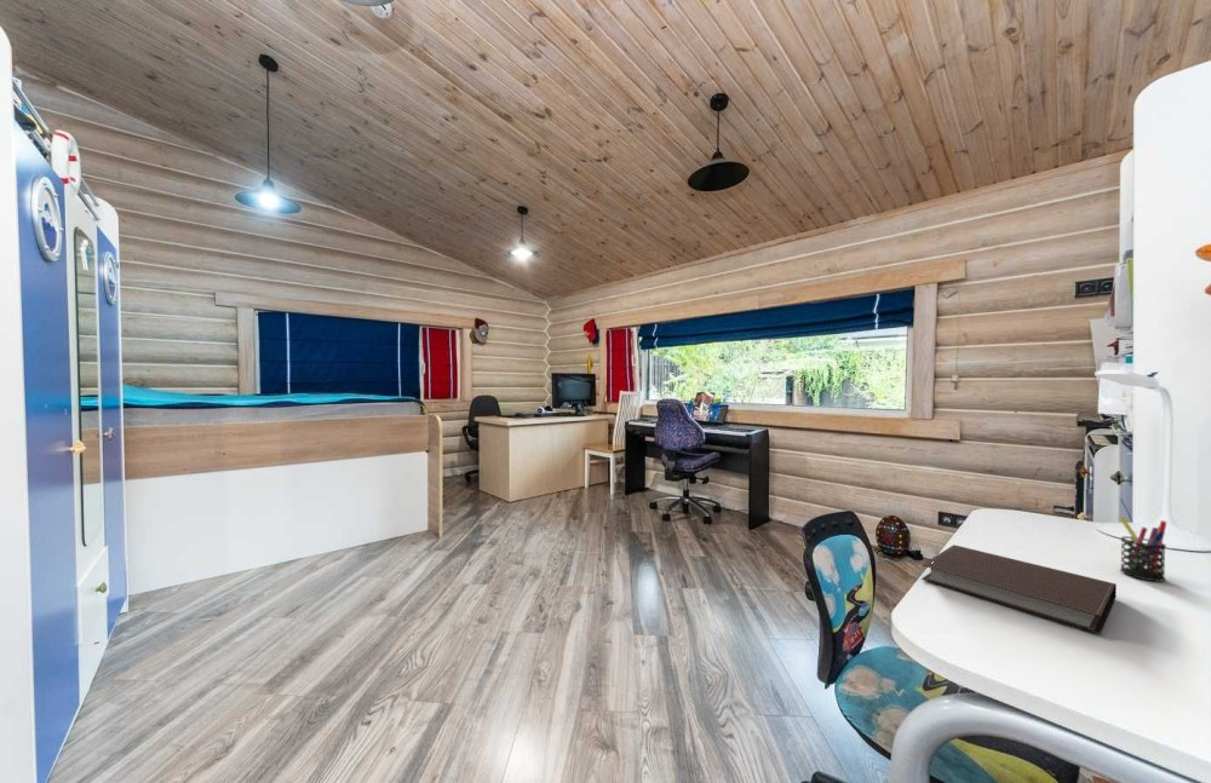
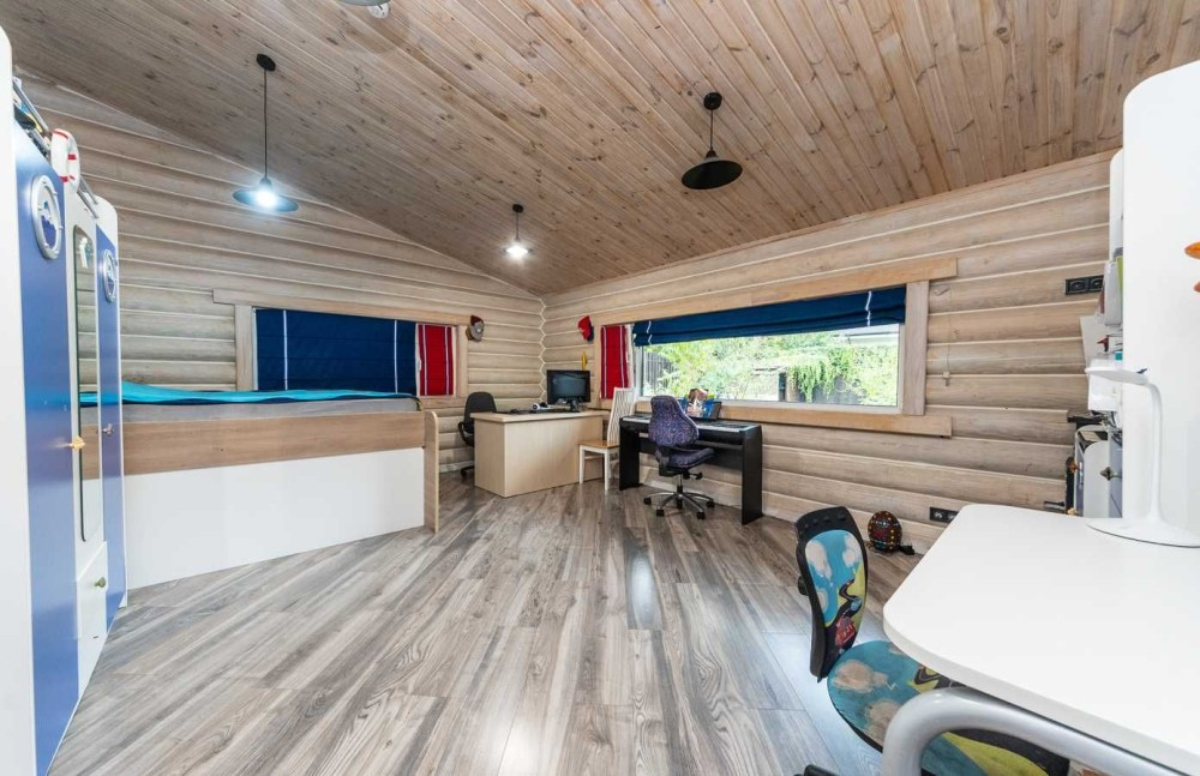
- notebook [920,543,1118,635]
- pen holder [1118,516,1167,582]
